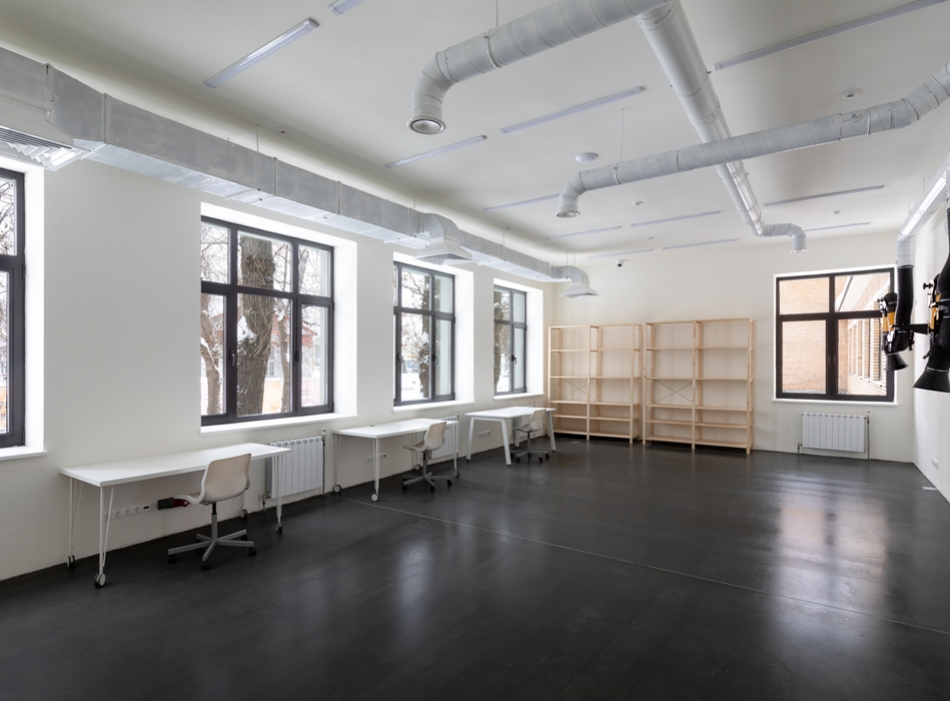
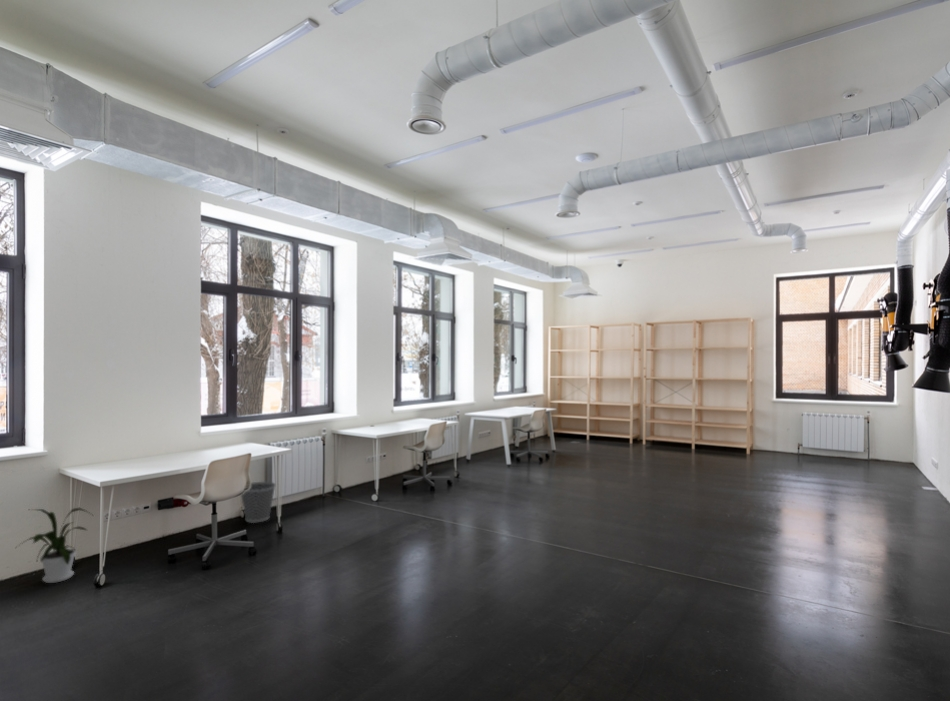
+ house plant [16,507,93,584]
+ wastebasket [240,481,277,524]
